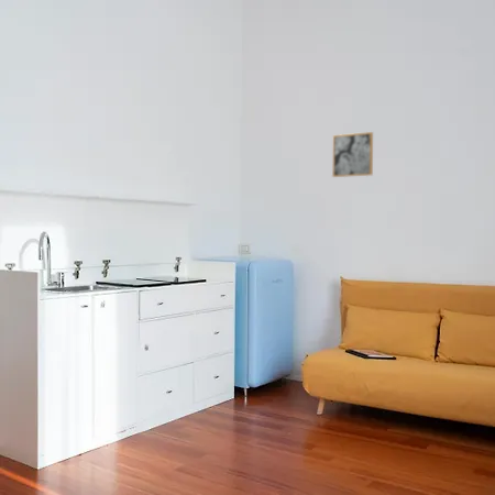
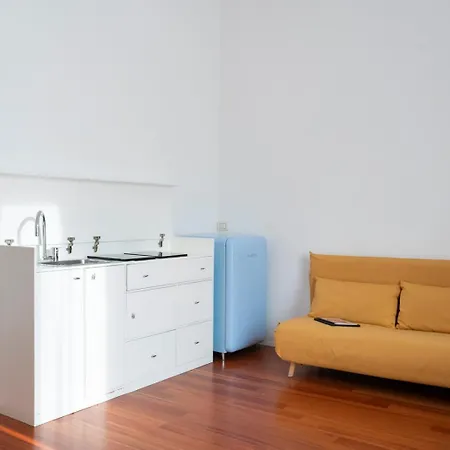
- wall art [331,131,374,178]
